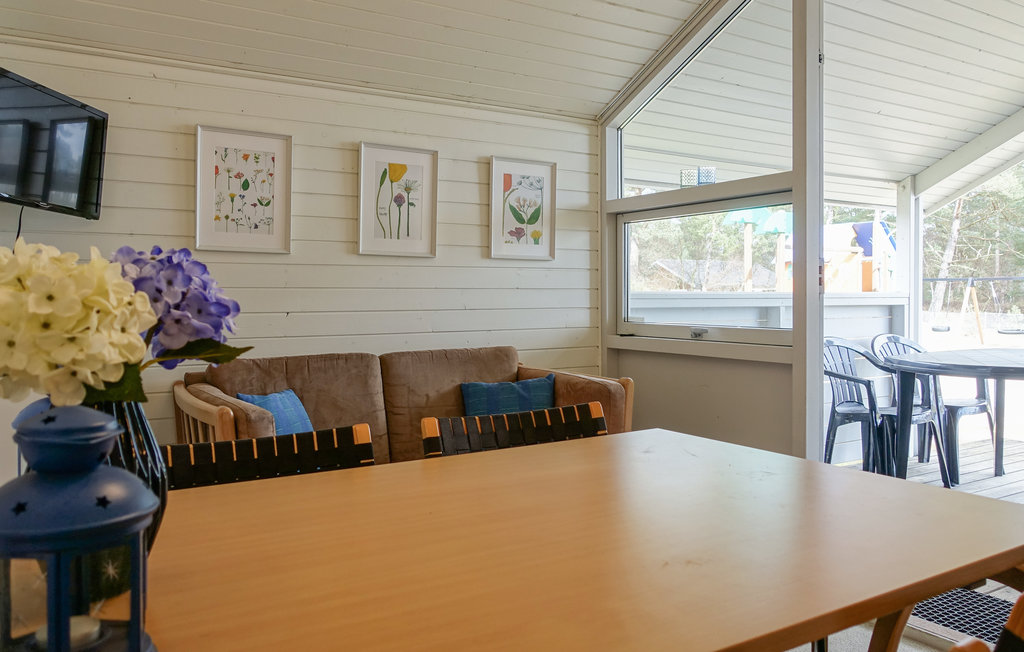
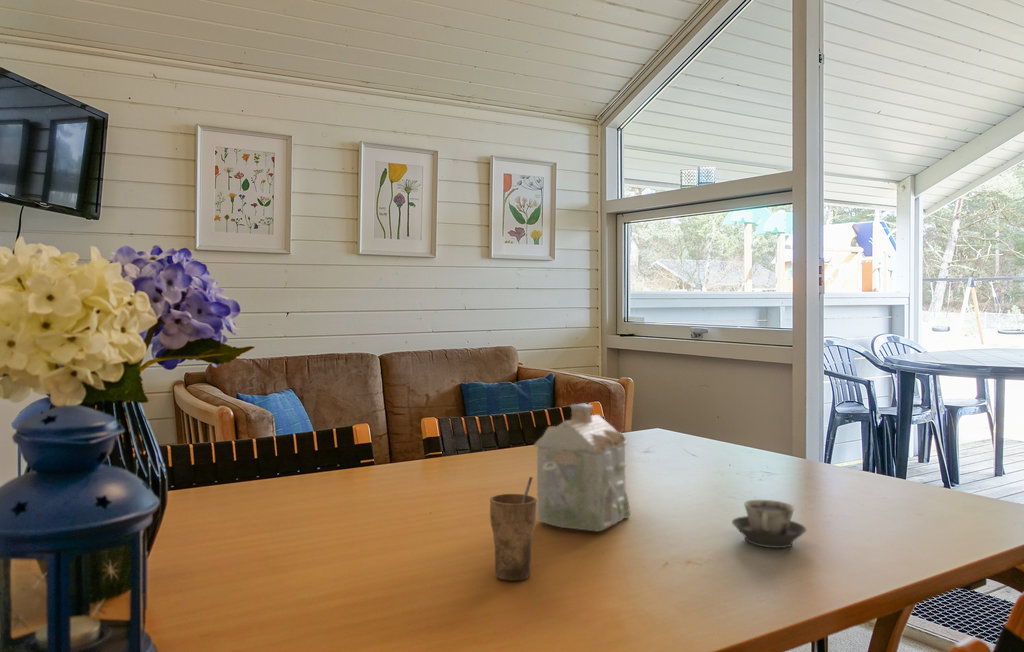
+ cup [489,476,538,581]
+ teapot [533,403,632,532]
+ cup [731,499,807,549]
